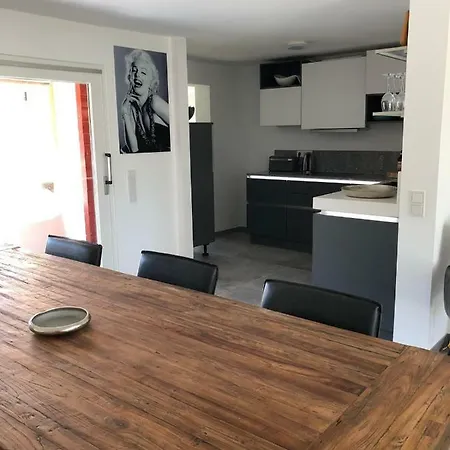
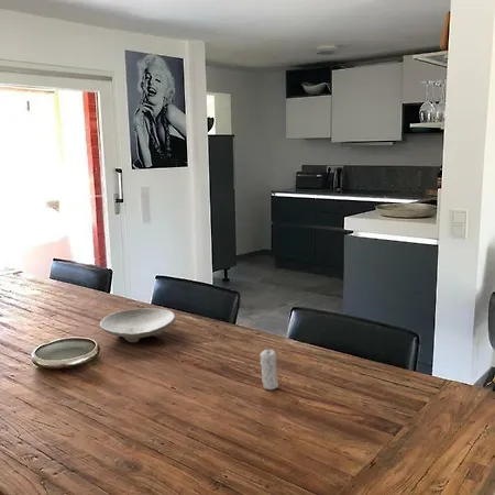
+ candle [258,346,279,391]
+ bowl [99,307,177,343]
